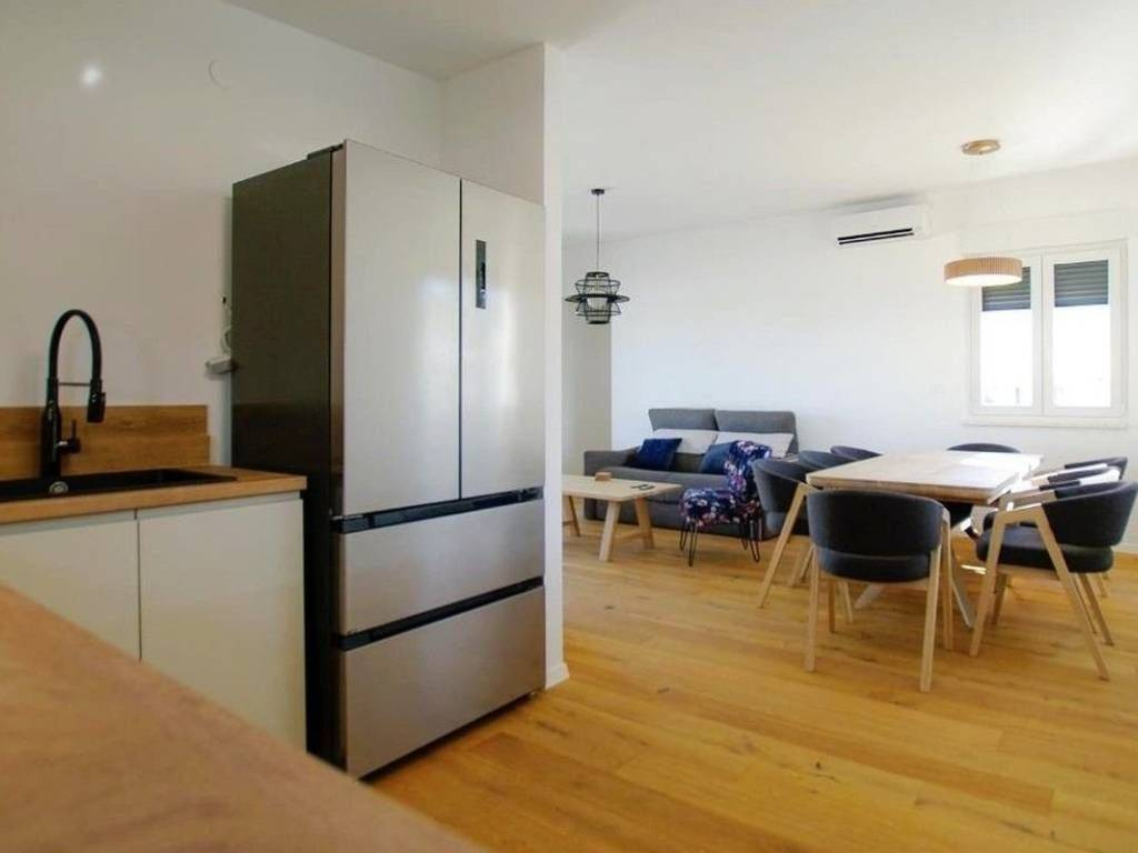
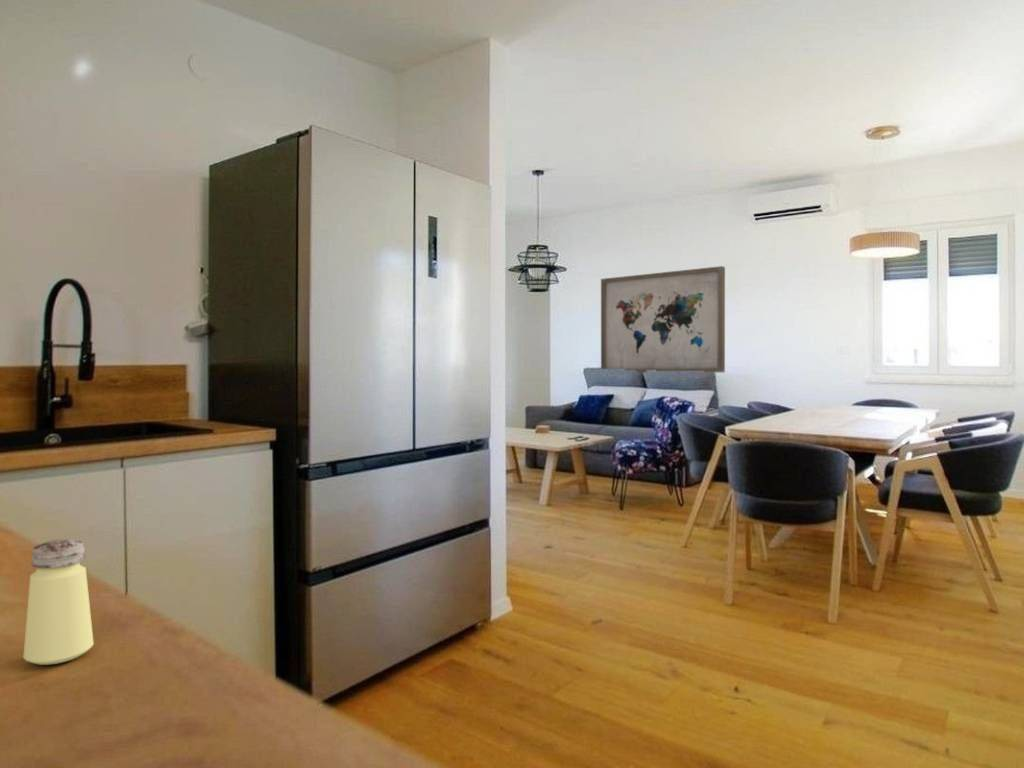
+ wall art [600,265,726,374]
+ saltshaker [22,538,95,666]
